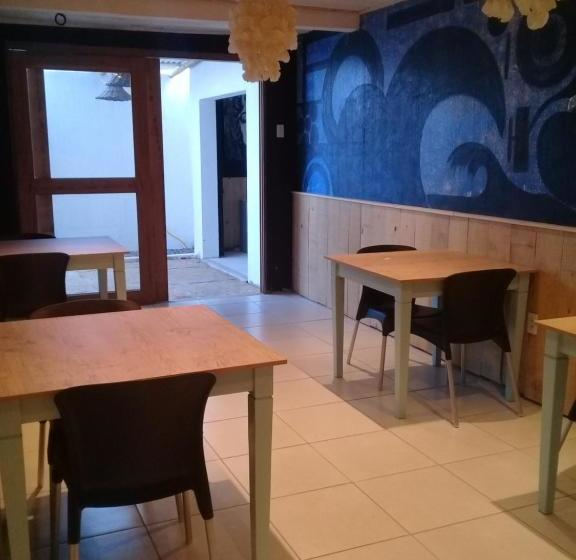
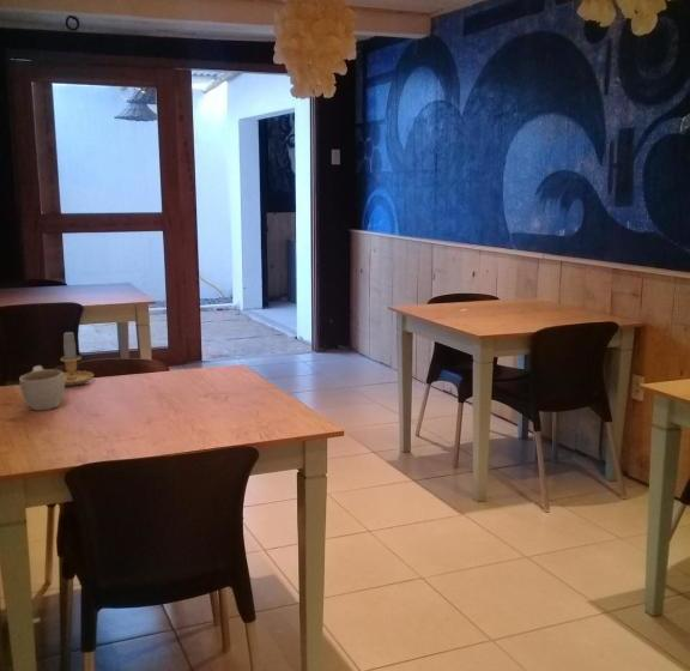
+ cup [18,364,66,412]
+ candle [59,330,95,387]
